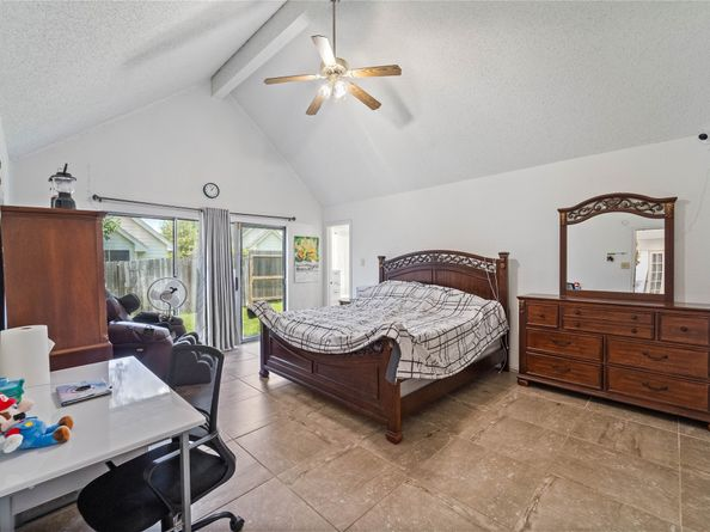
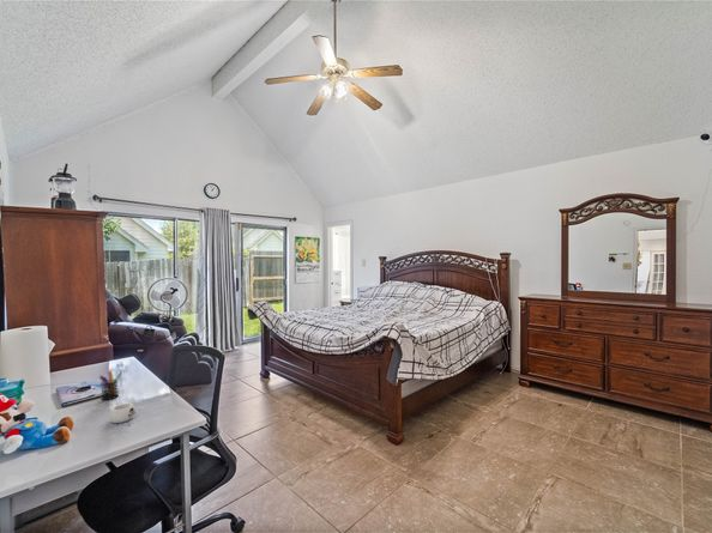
+ pen holder [98,369,123,401]
+ mug [108,401,137,424]
